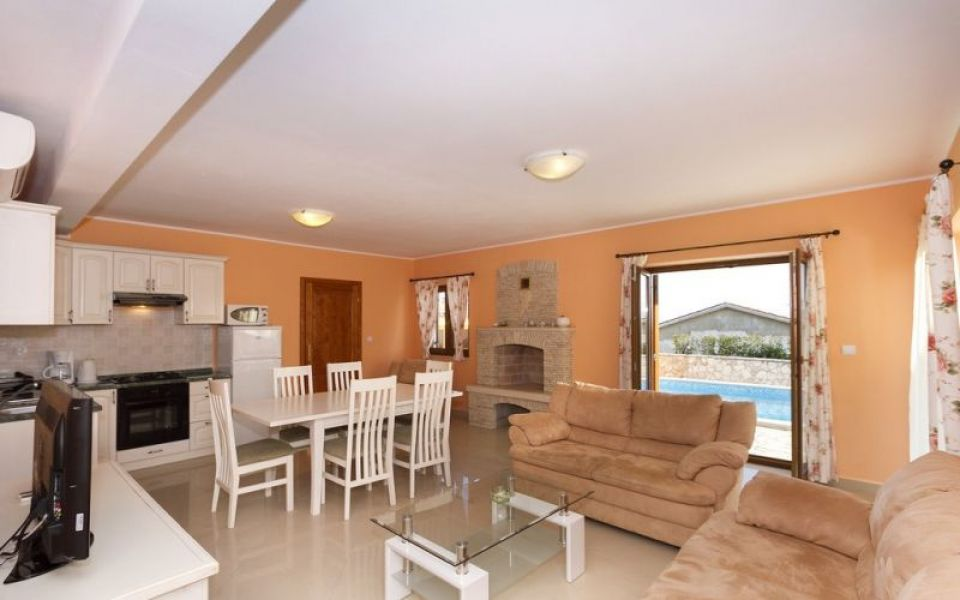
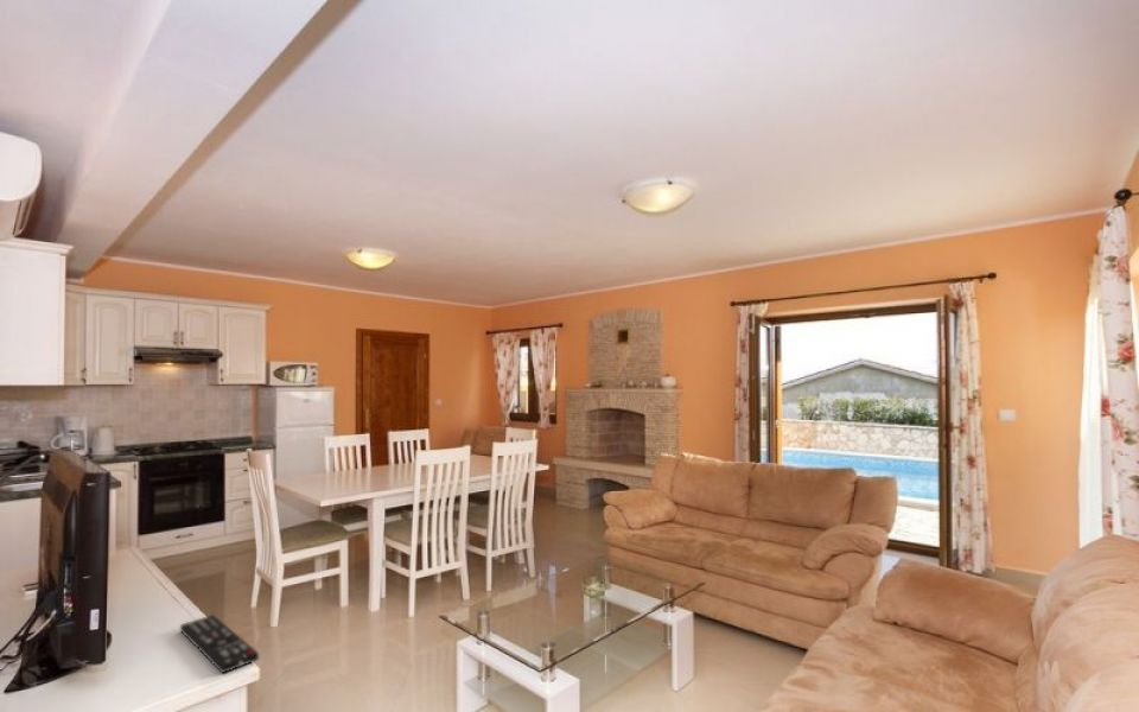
+ remote control [179,614,260,675]
